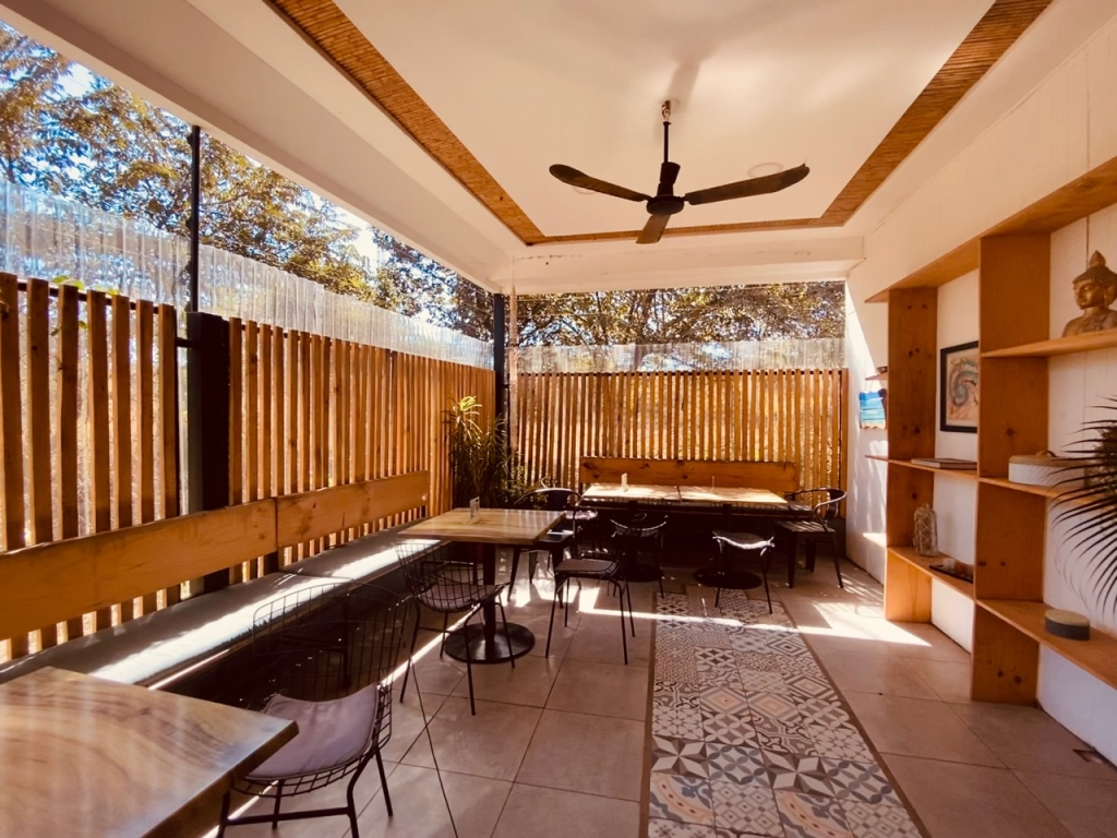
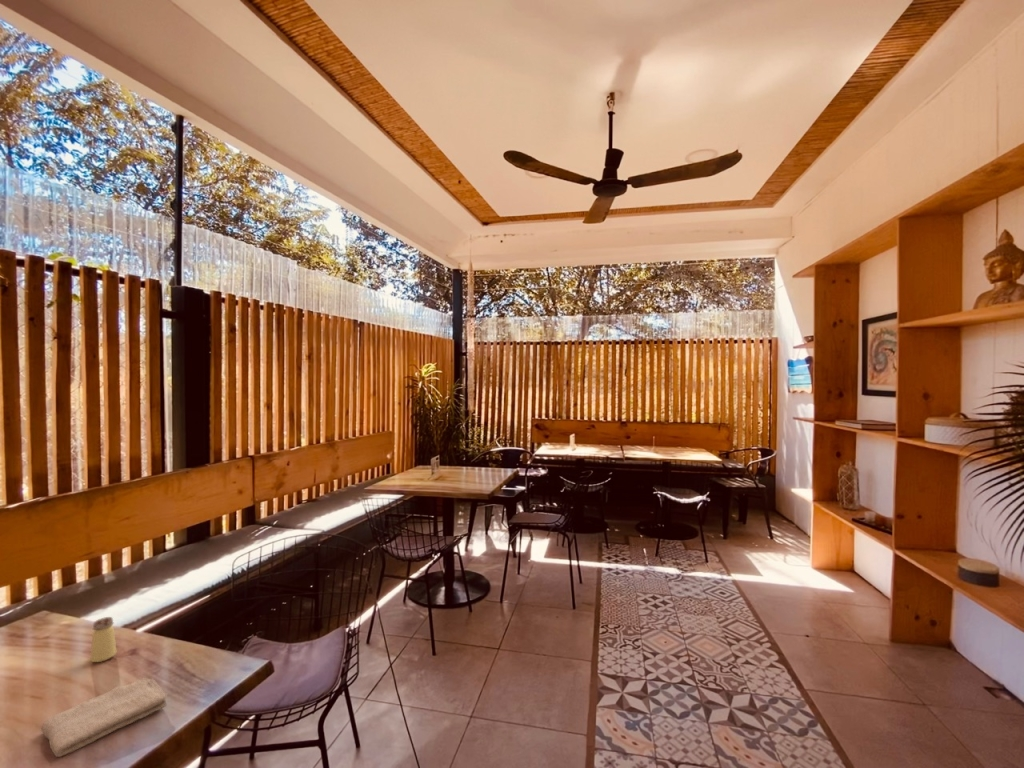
+ saltshaker [89,616,117,663]
+ washcloth [40,677,169,758]
